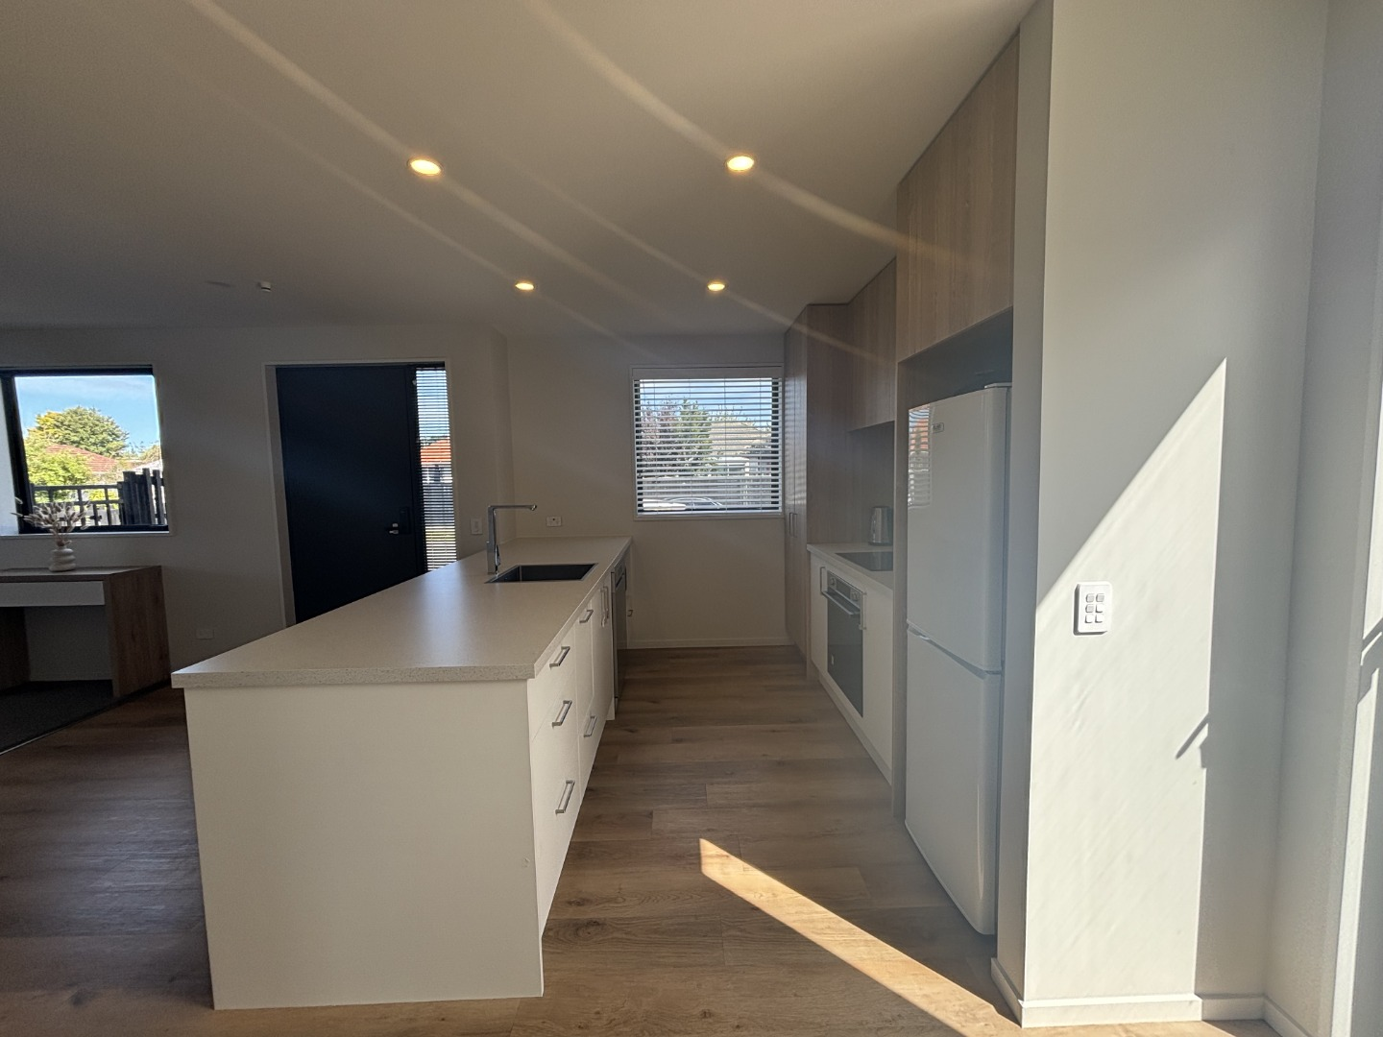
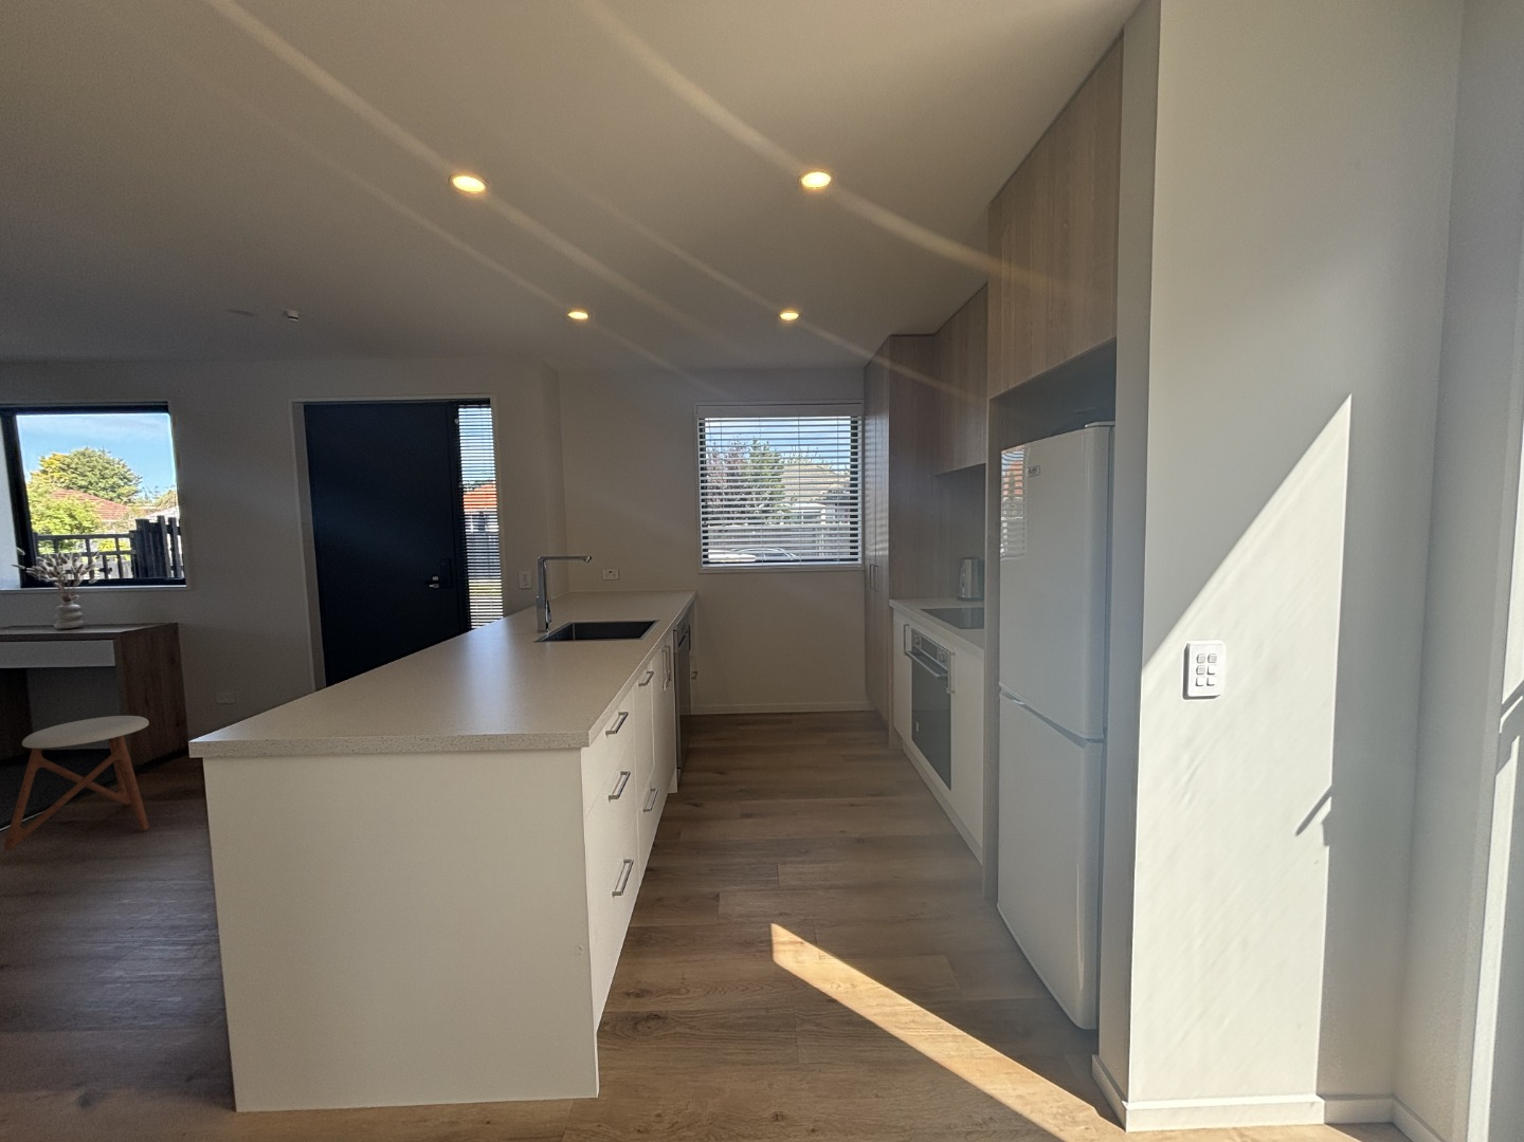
+ stool [4,715,150,852]
